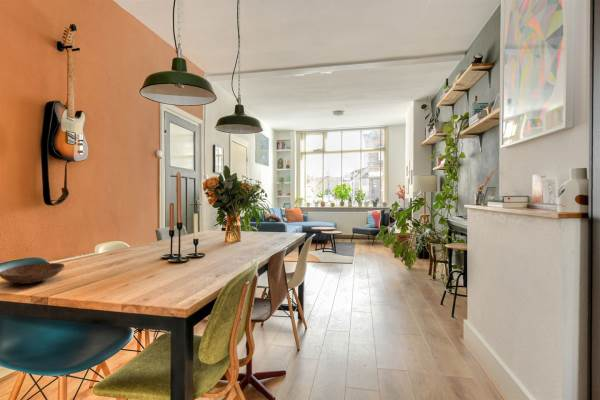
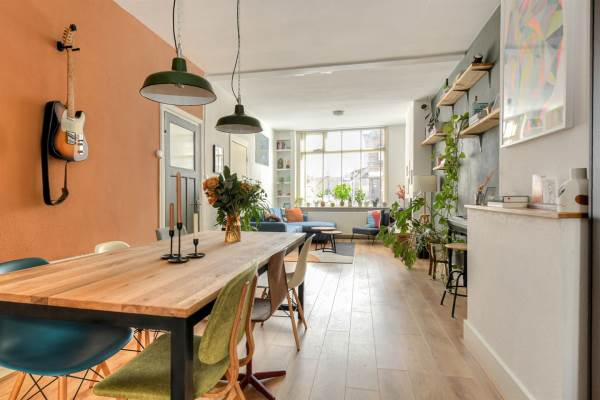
- bowl [0,262,66,285]
